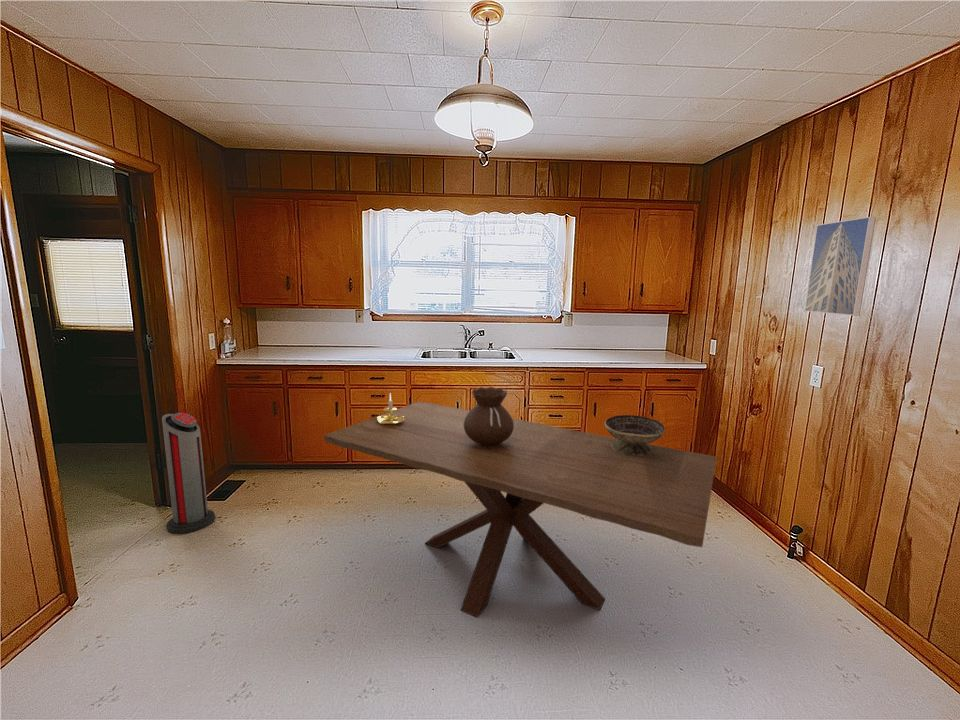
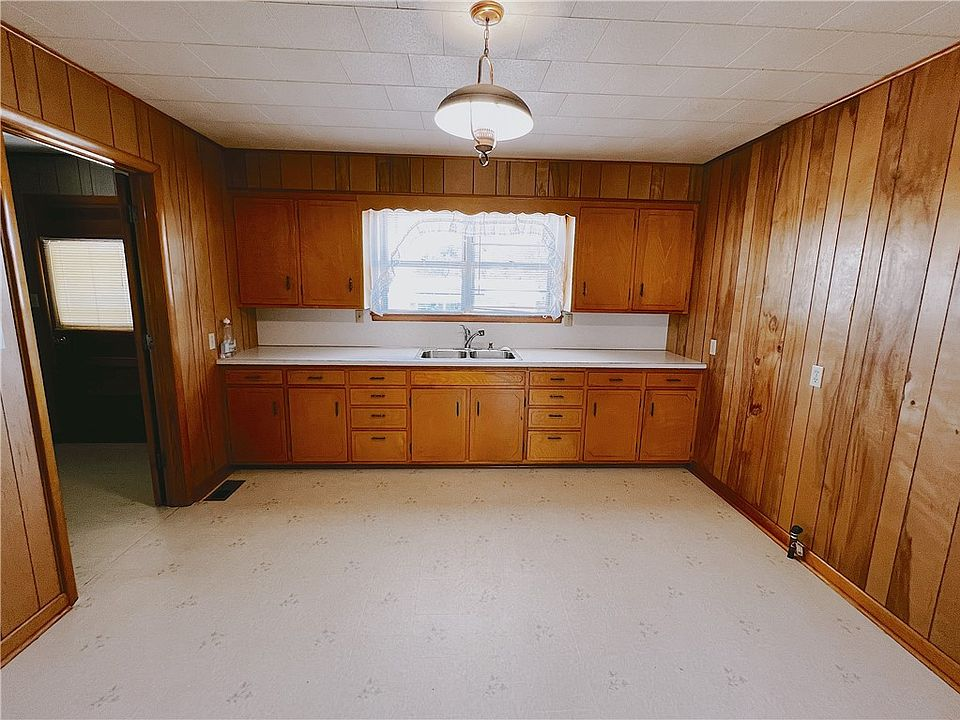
- candle holder [377,392,404,425]
- dining table [323,400,717,618]
- decorative bowl [603,414,666,456]
- money bag [464,386,514,445]
- air purifier [161,412,216,535]
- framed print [804,216,877,317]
